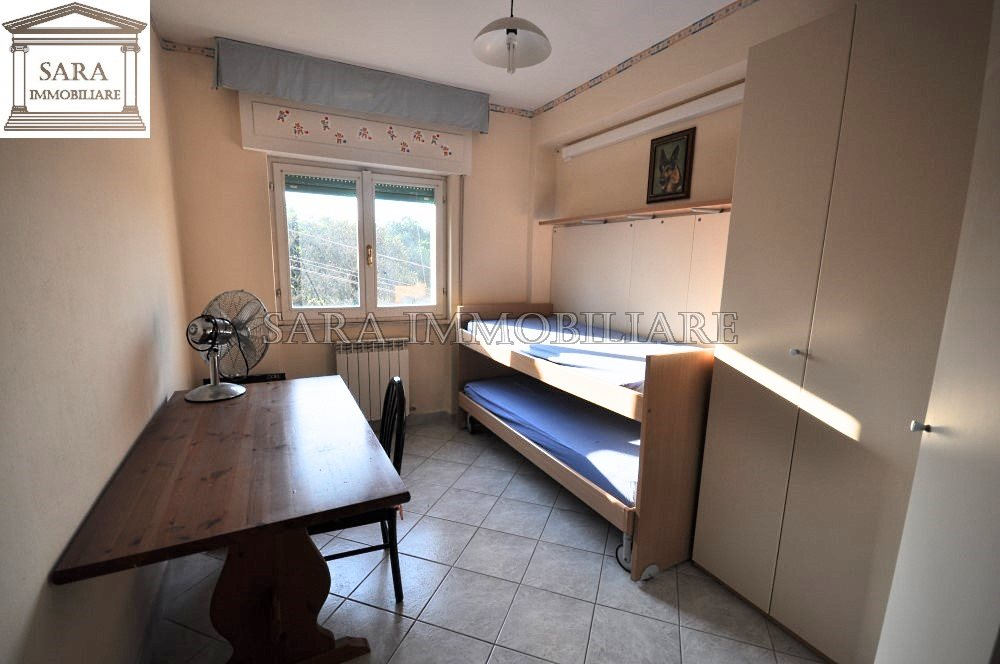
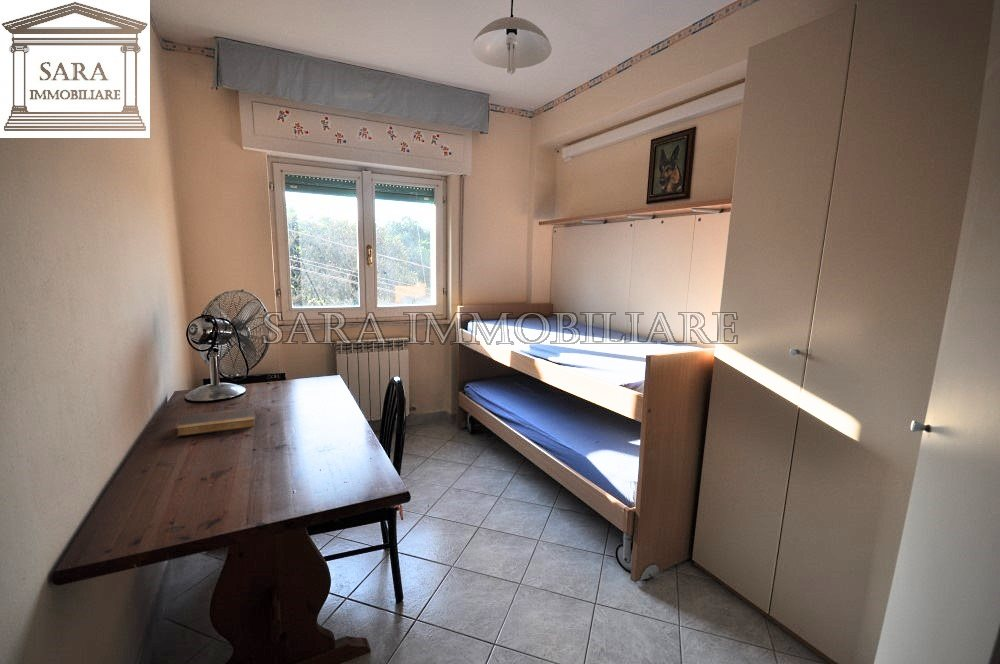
+ book [175,406,257,438]
